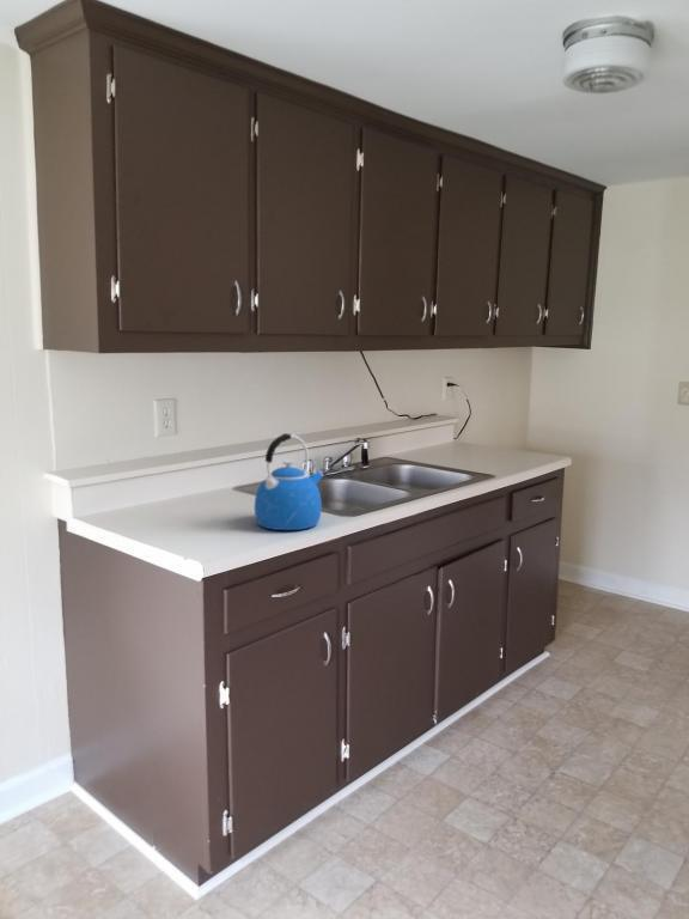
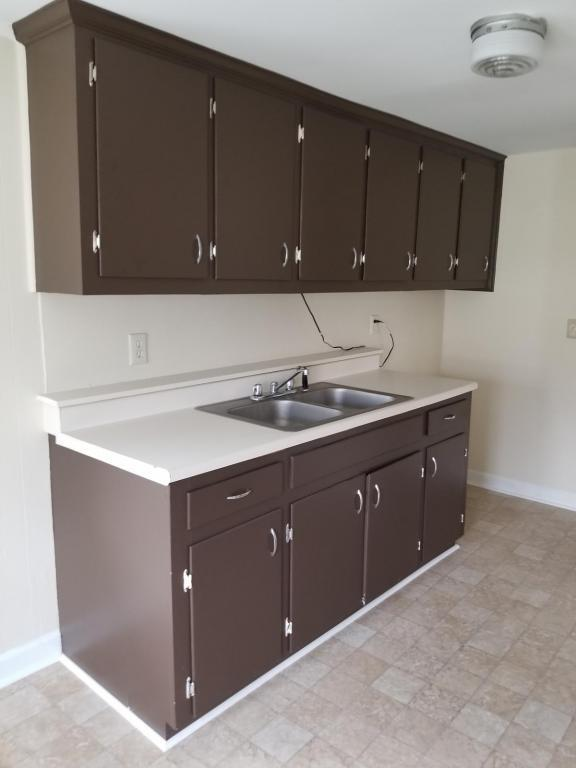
- kettle [254,432,324,531]
